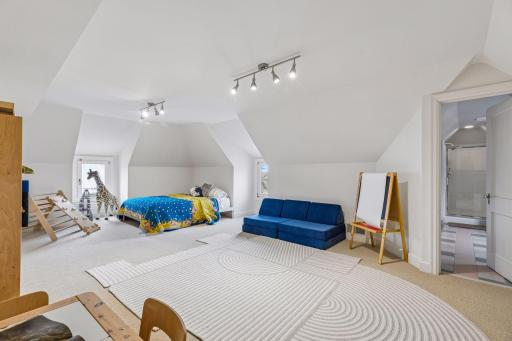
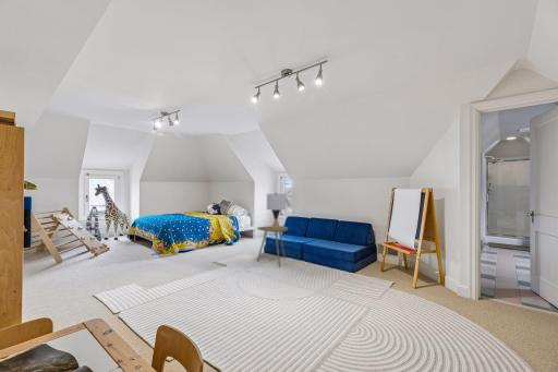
+ lamp [266,192,287,229]
+ side table [256,225,289,268]
